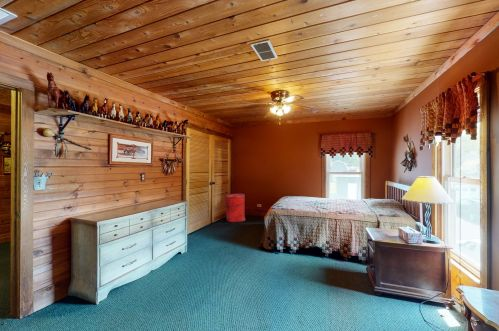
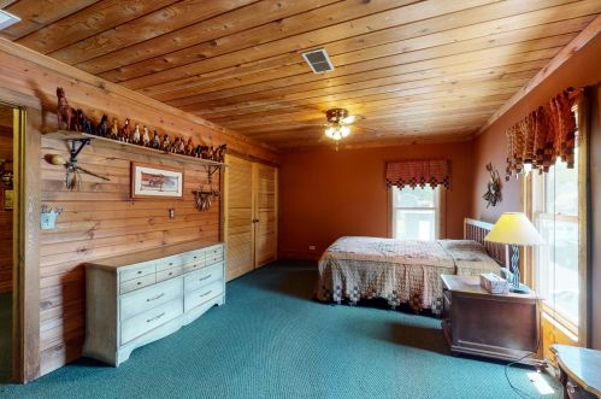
- laundry hamper [224,193,246,223]
